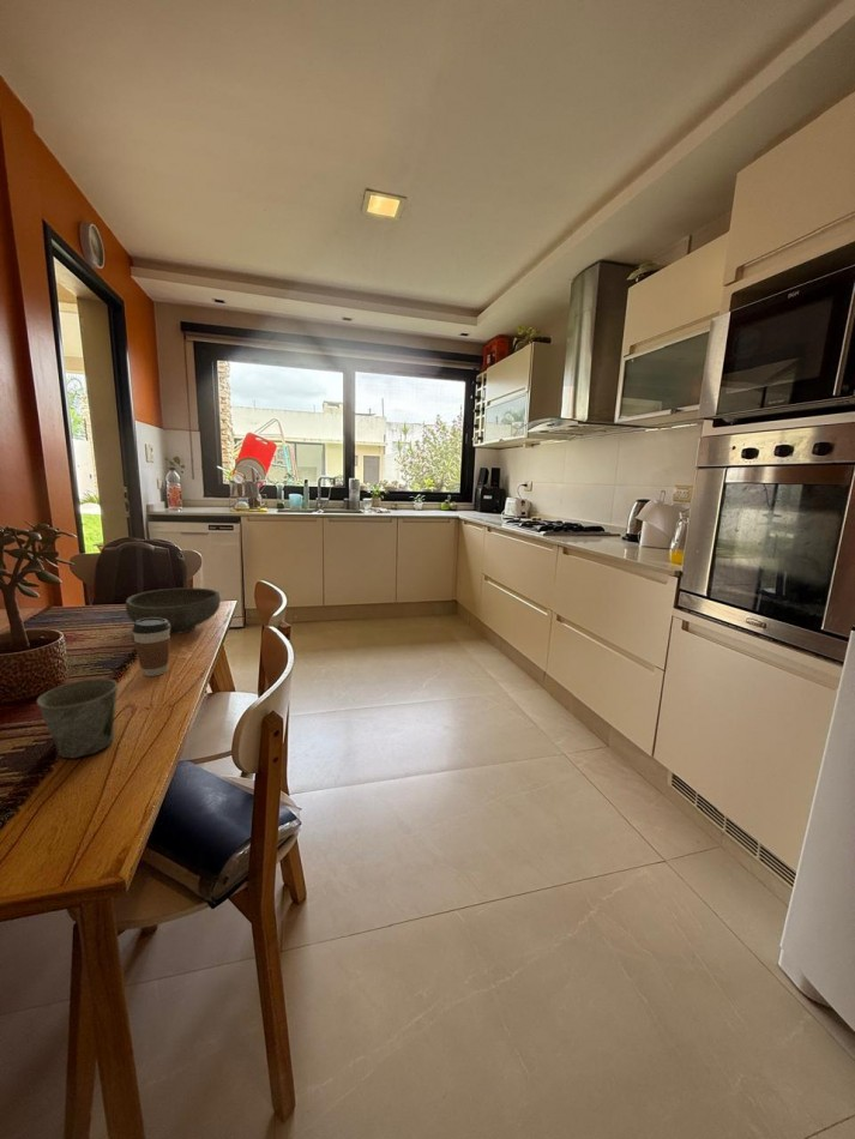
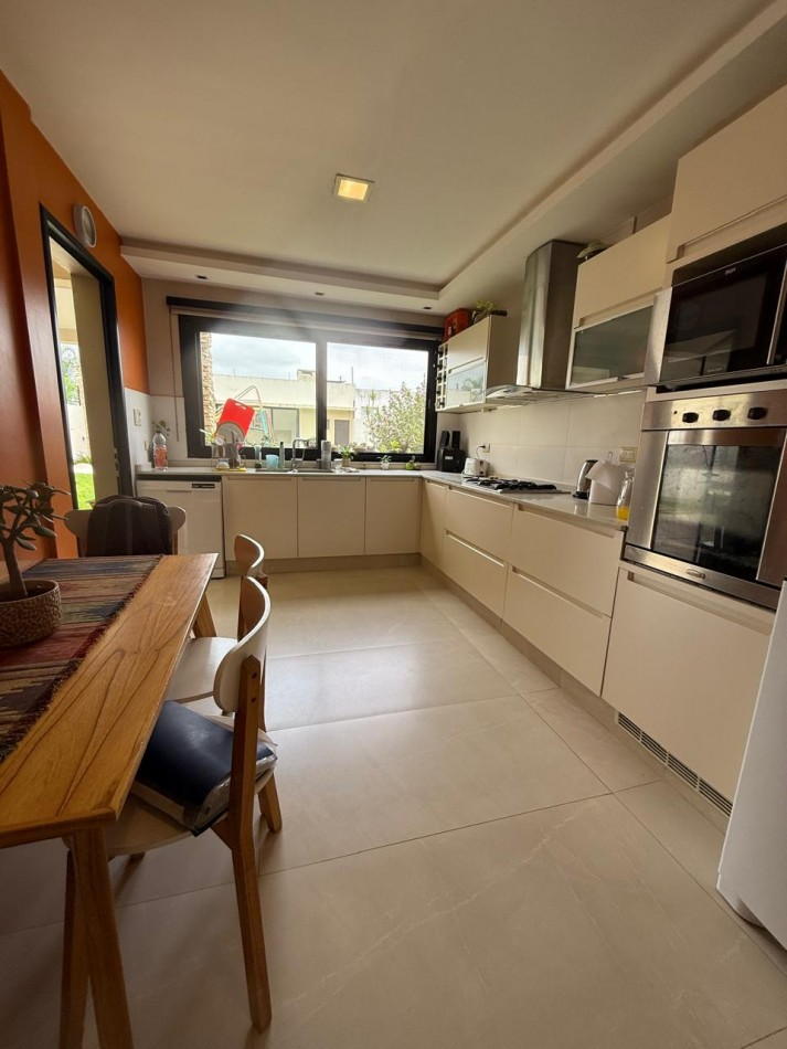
- bowl [125,586,222,635]
- coffee cup [131,617,171,677]
- mug [36,677,119,759]
